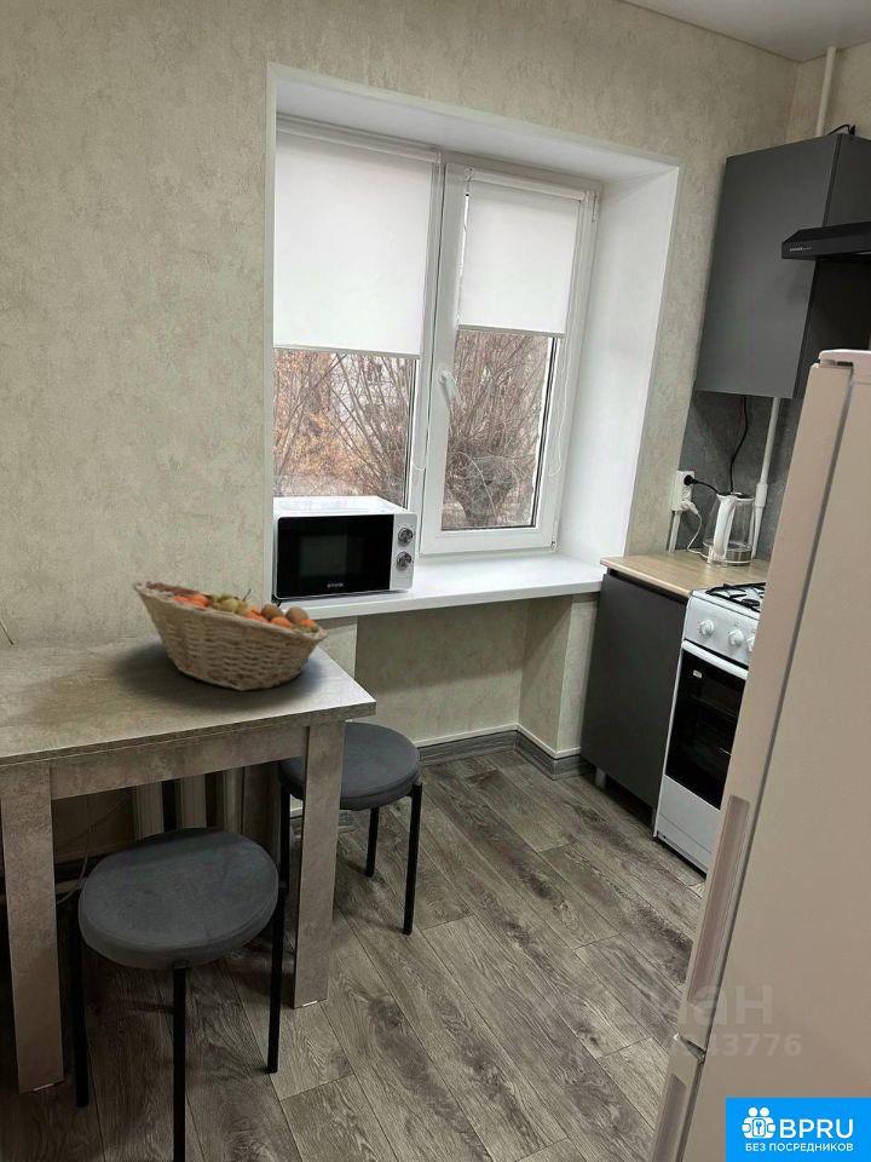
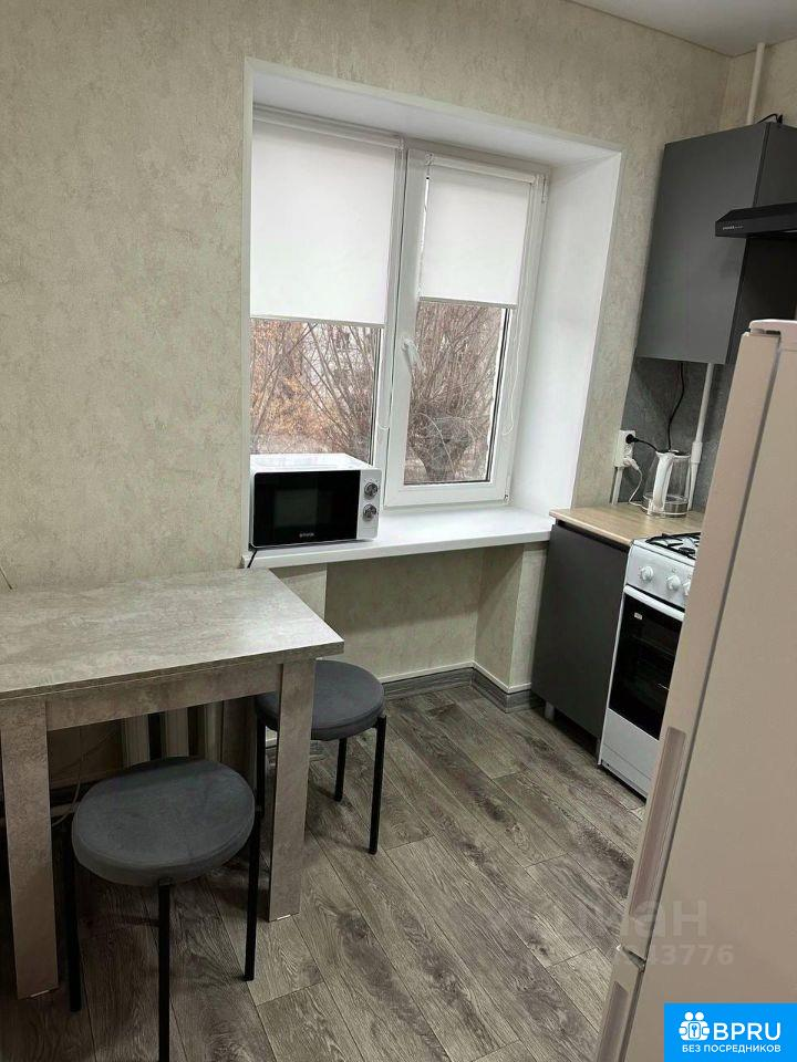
- fruit basket [131,579,329,692]
